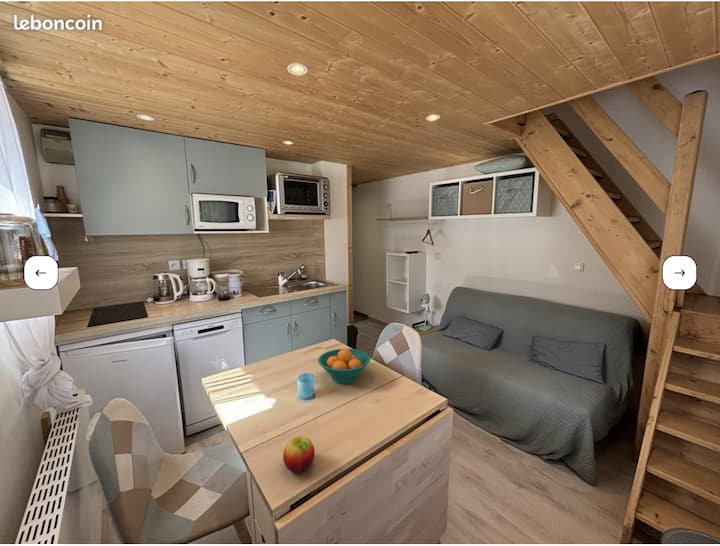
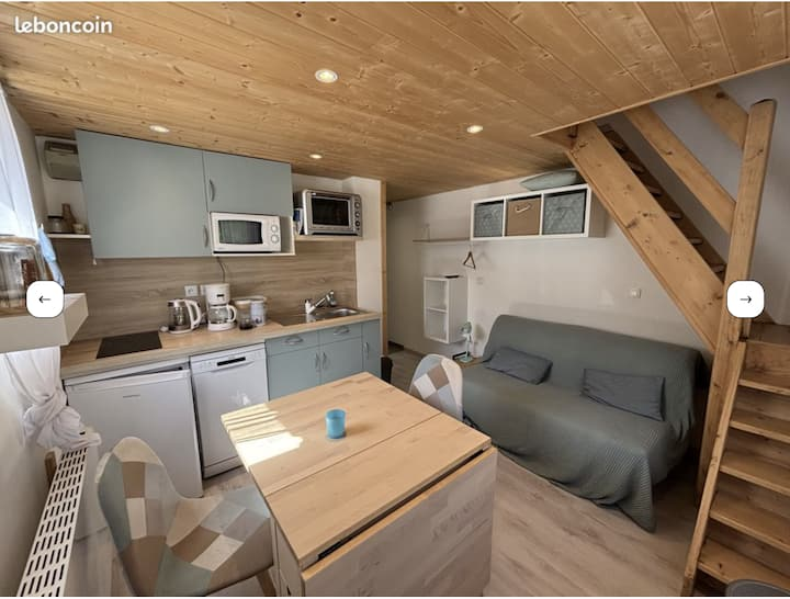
- fruit [282,436,316,474]
- fruit bowl [317,348,371,385]
